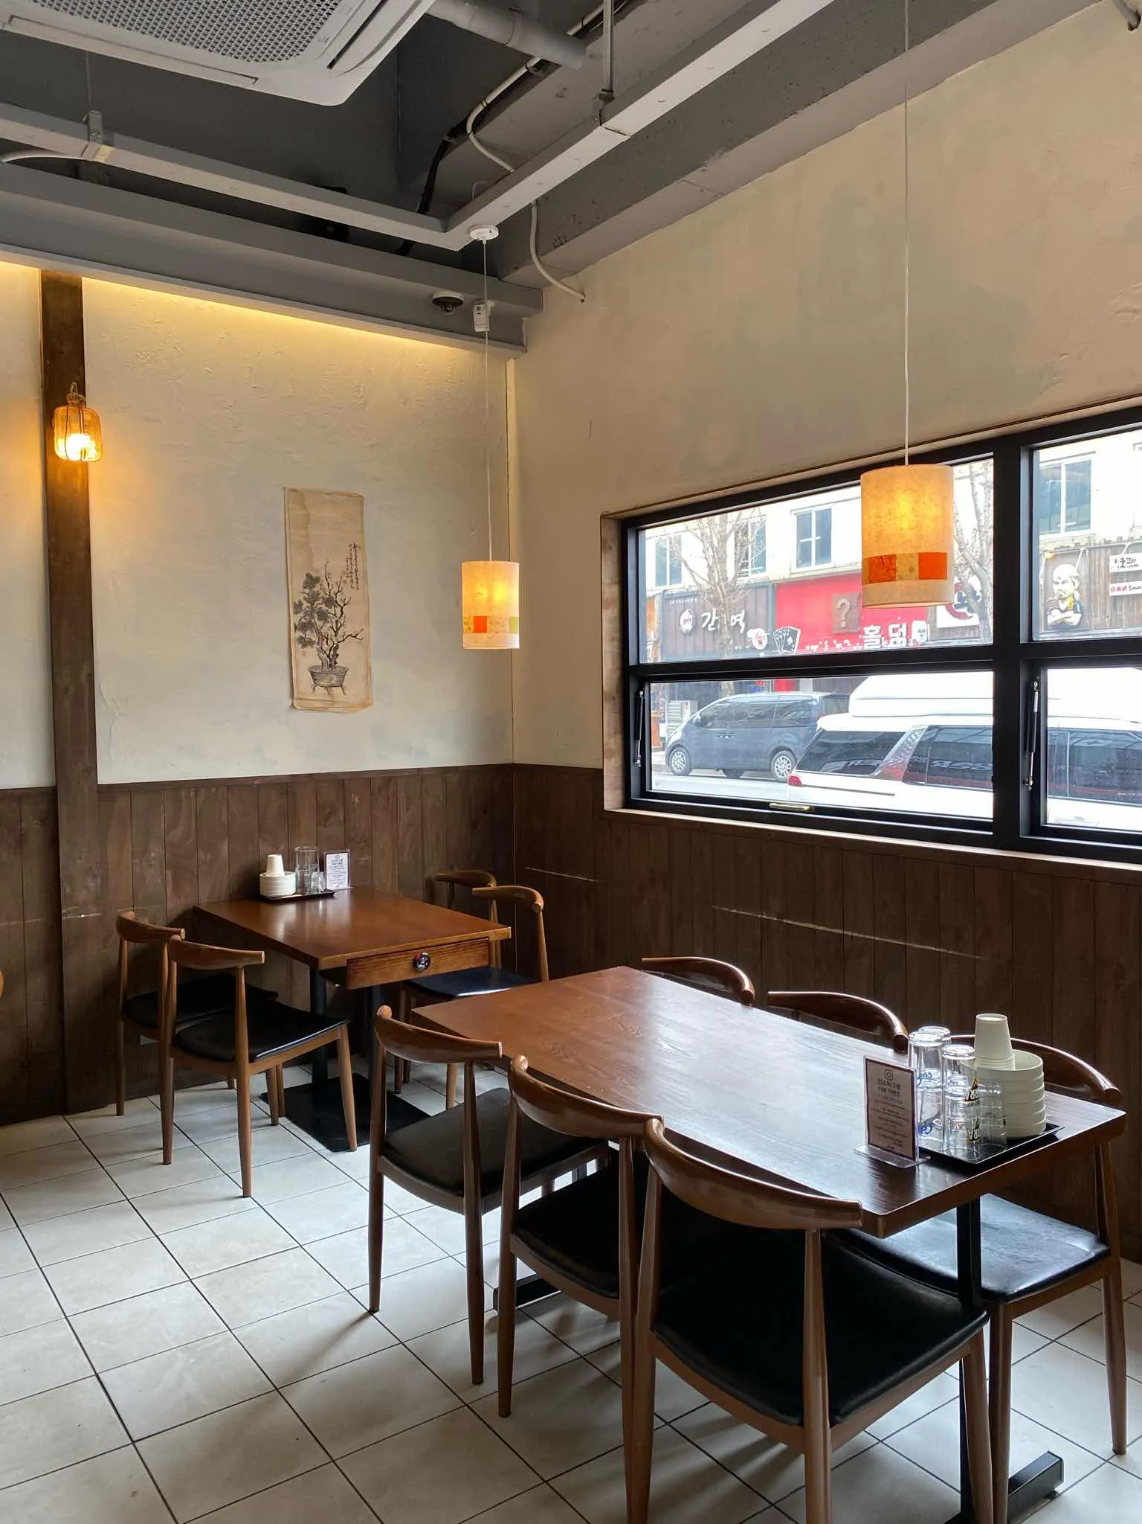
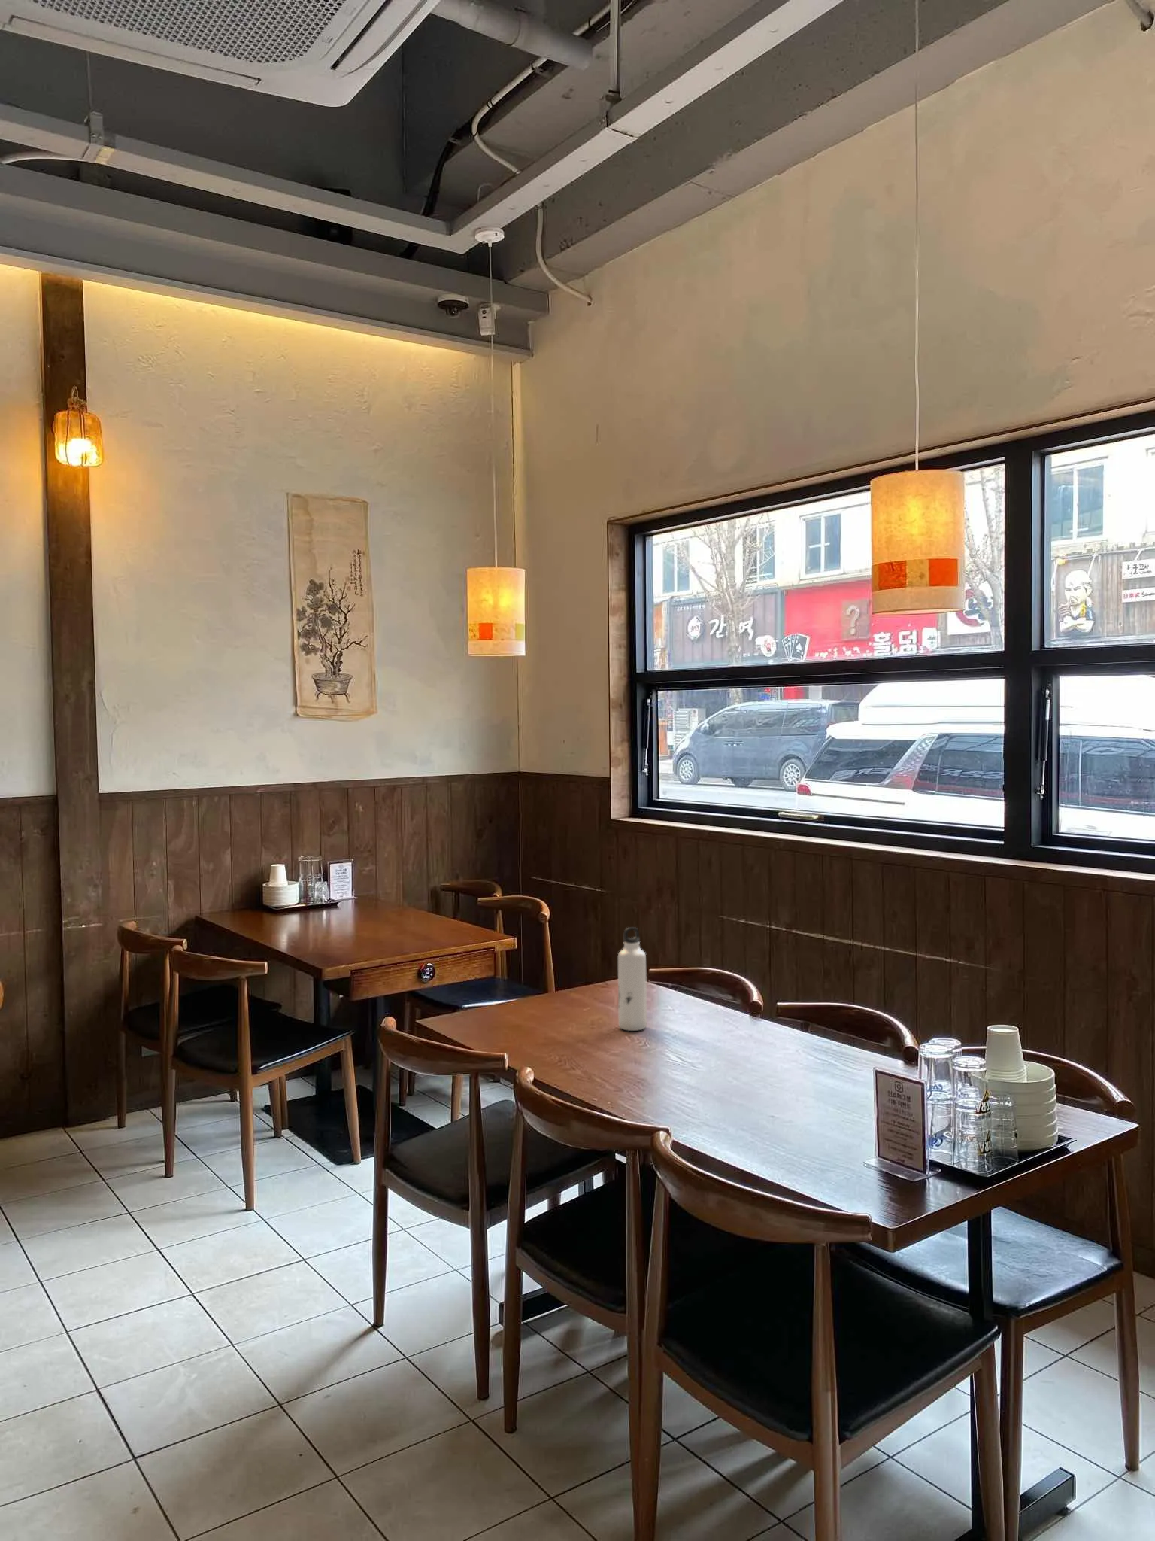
+ water bottle [618,926,648,1031]
